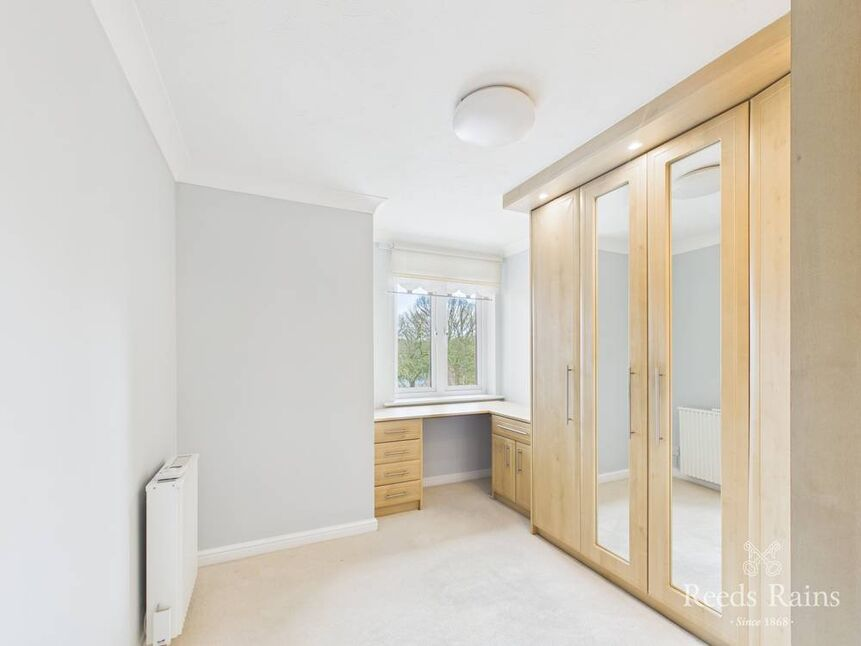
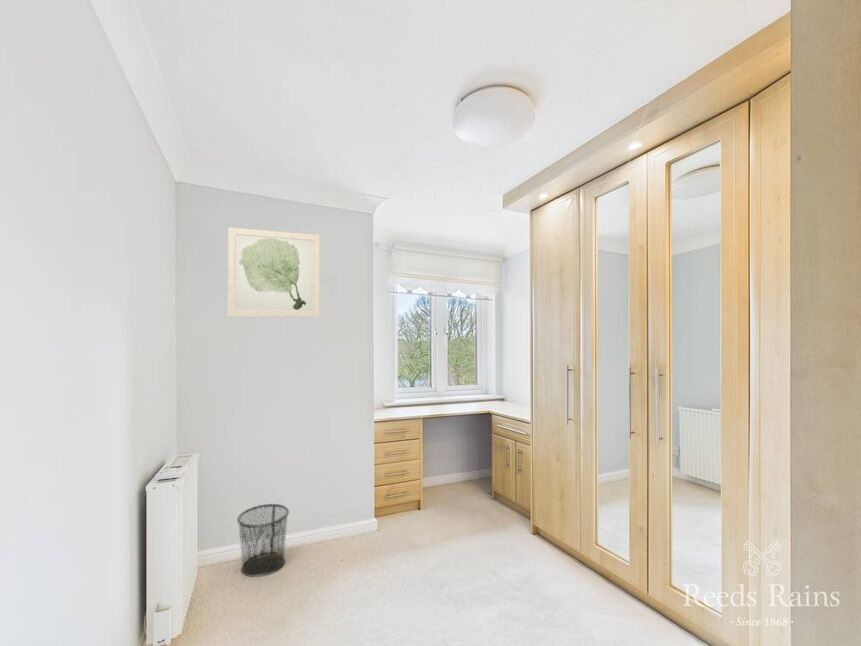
+ waste bin [236,503,290,578]
+ wall art [227,227,321,318]
